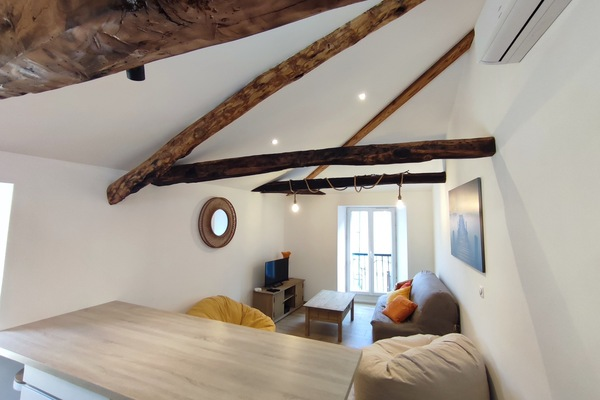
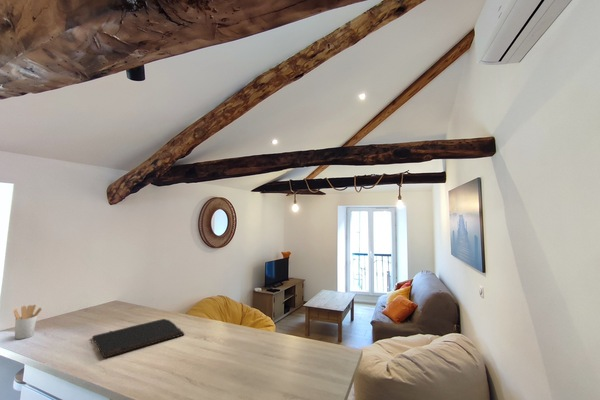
+ cutting board [91,318,186,359]
+ utensil holder [13,304,43,340]
